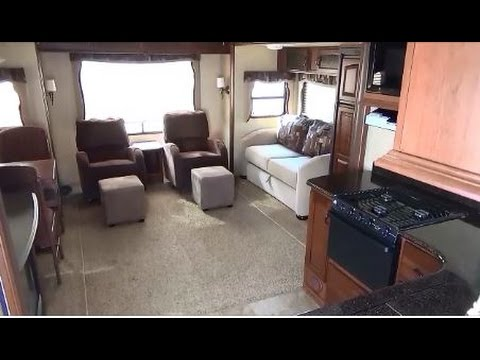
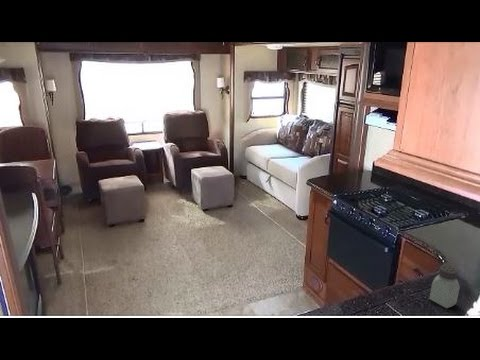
+ saltshaker [428,264,461,309]
